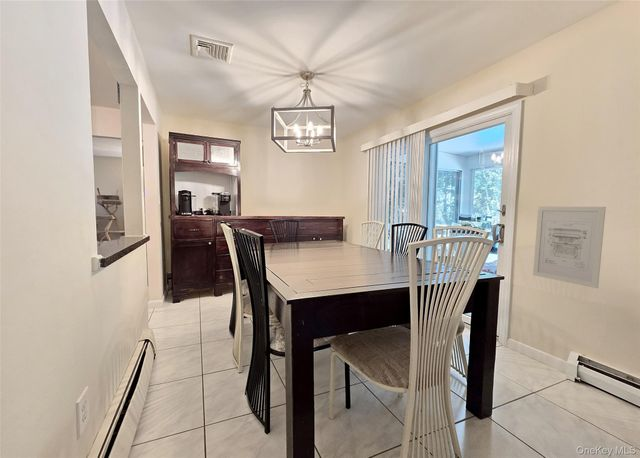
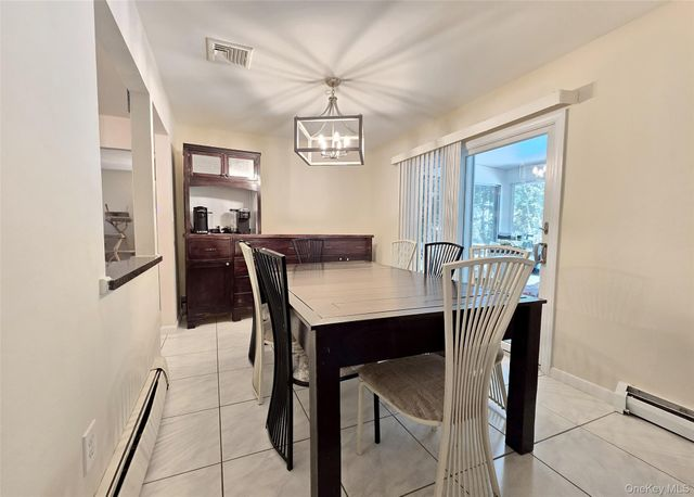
- wall art [532,206,607,289]
